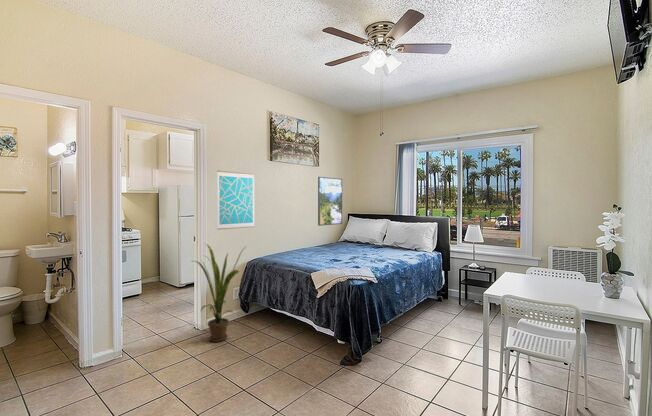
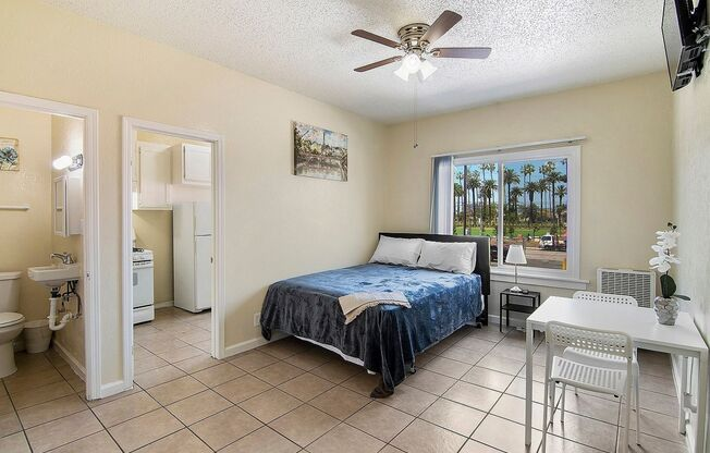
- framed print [317,176,343,227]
- wall art [216,170,255,231]
- house plant [192,242,246,343]
